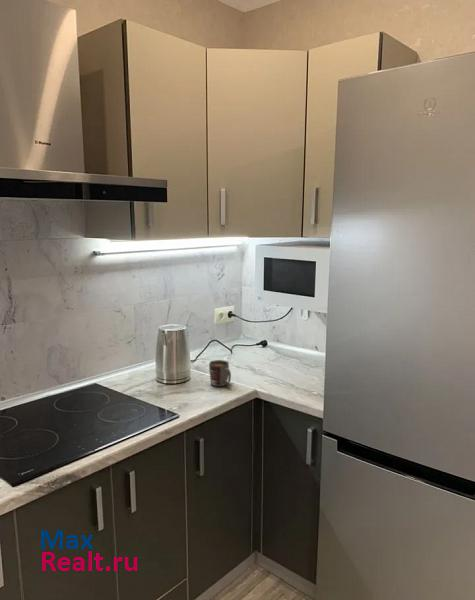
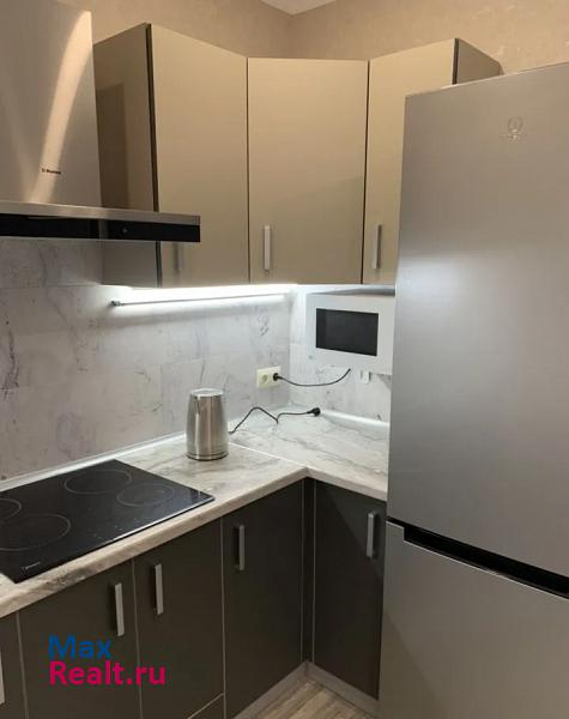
- mug [208,359,232,387]
